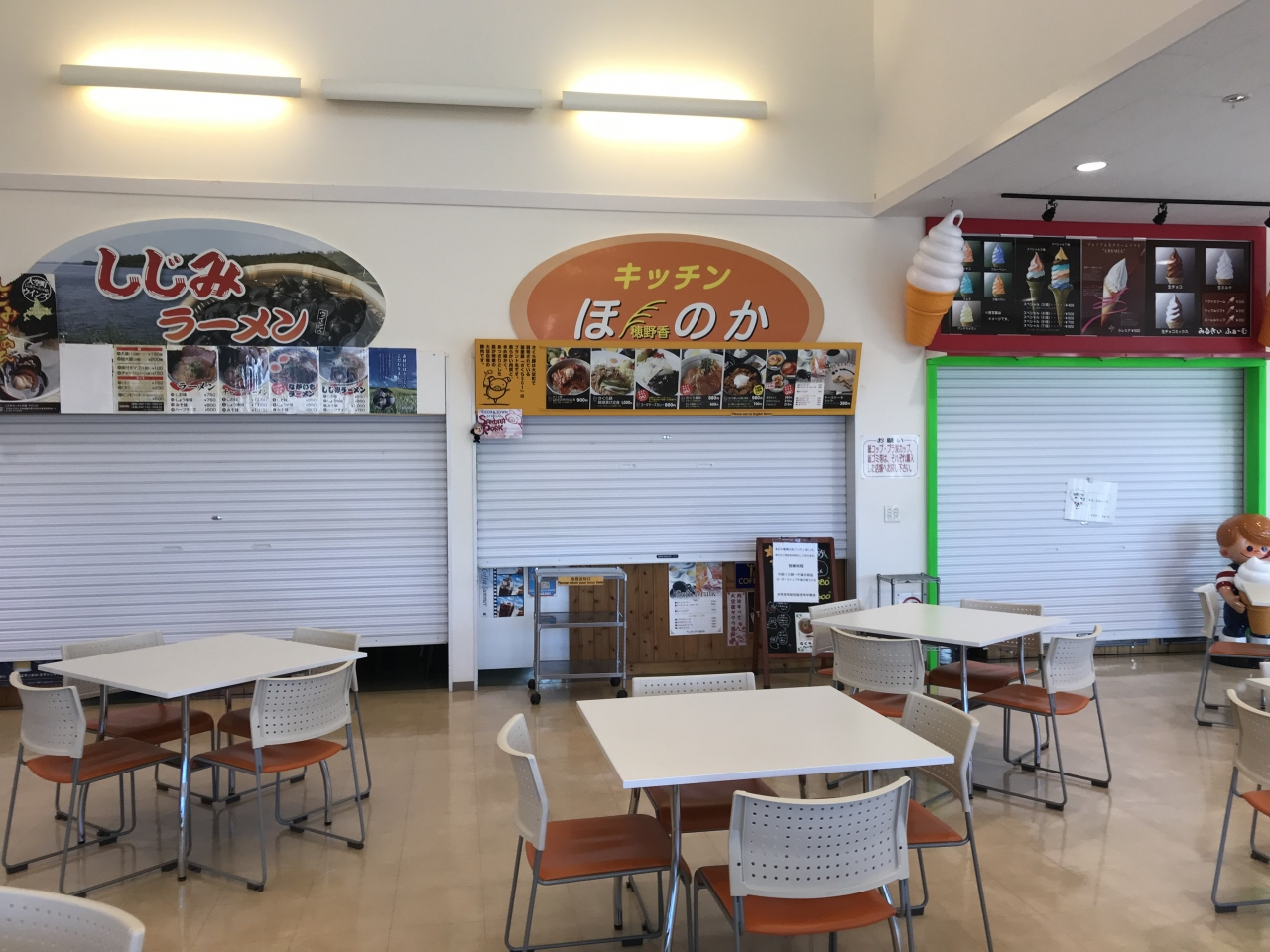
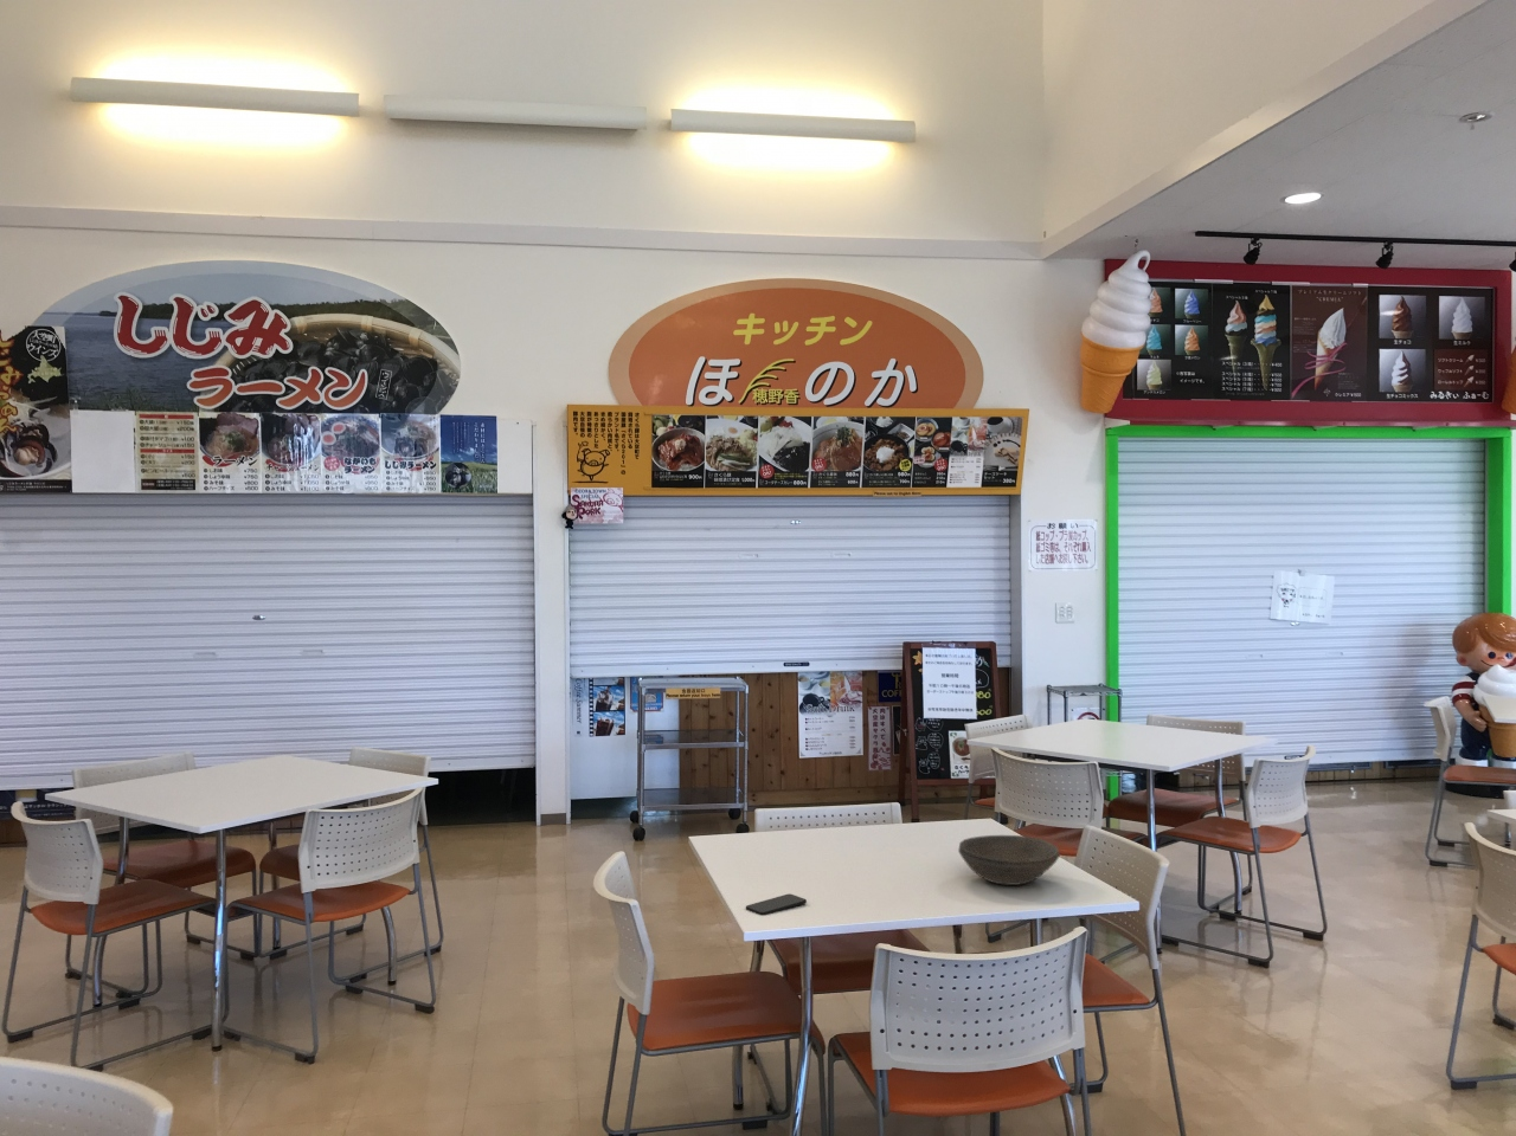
+ bowl [957,834,1060,887]
+ smartphone [745,893,808,916]
